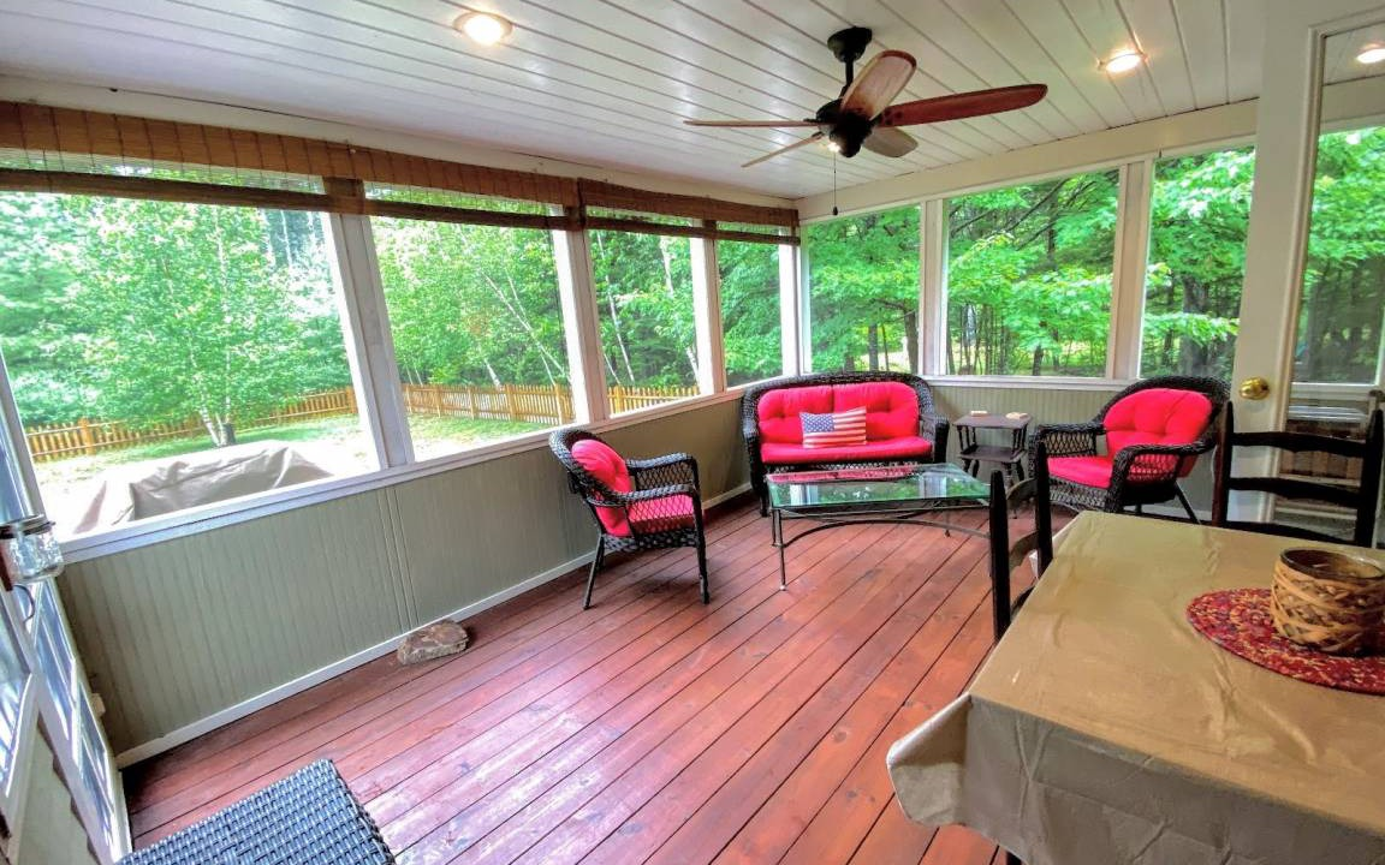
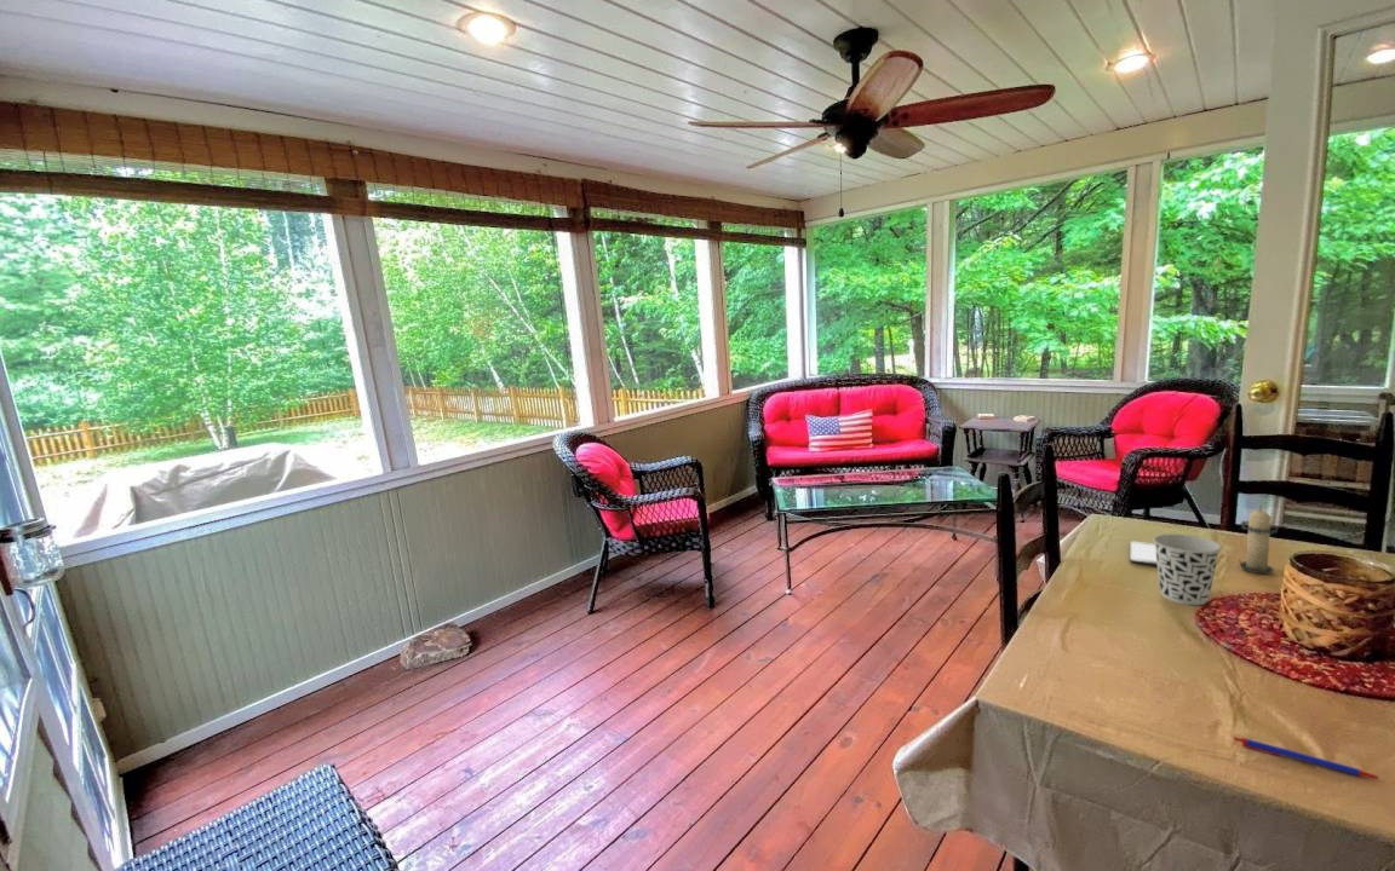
+ cup [1152,533,1222,606]
+ candle [1239,504,1280,575]
+ pen [1233,736,1383,780]
+ smartphone [1129,541,1158,567]
